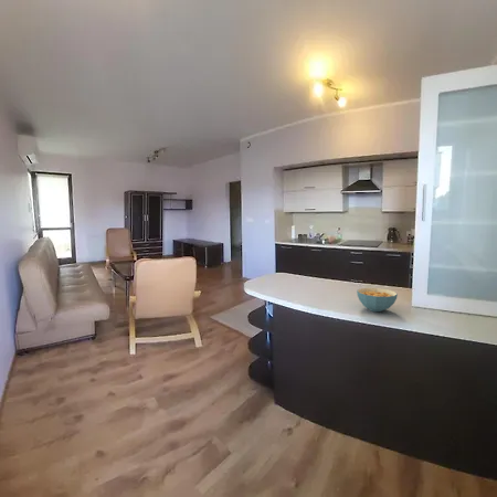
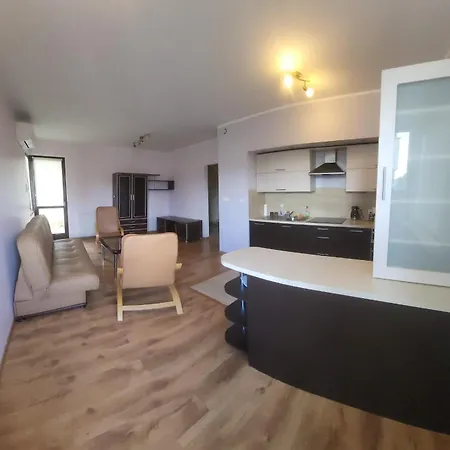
- cereal bowl [356,287,399,313]
